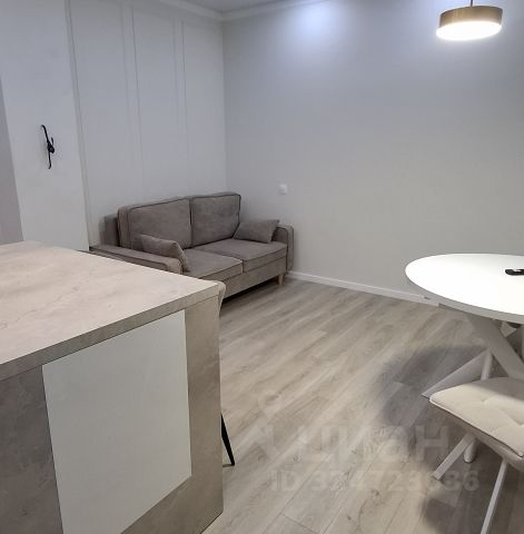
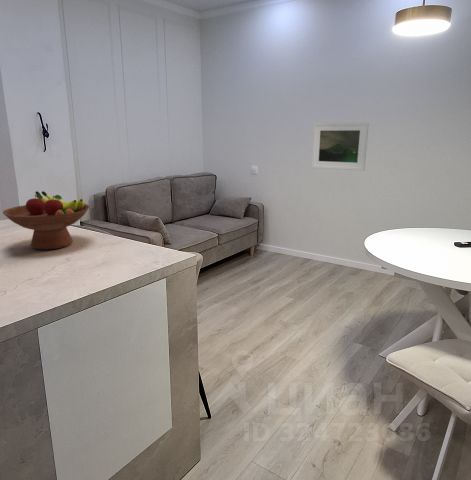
+ fruit bowl [2,190,91,251]
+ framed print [311,121,370,172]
